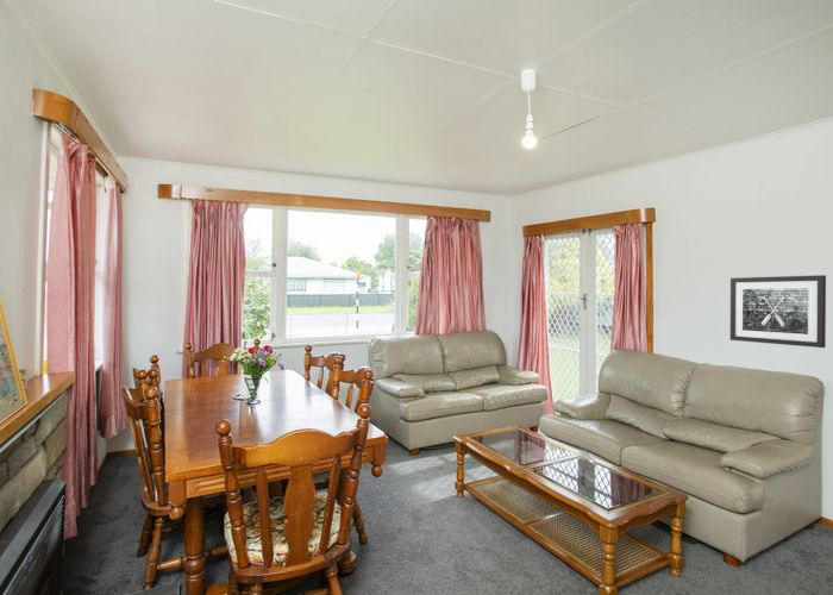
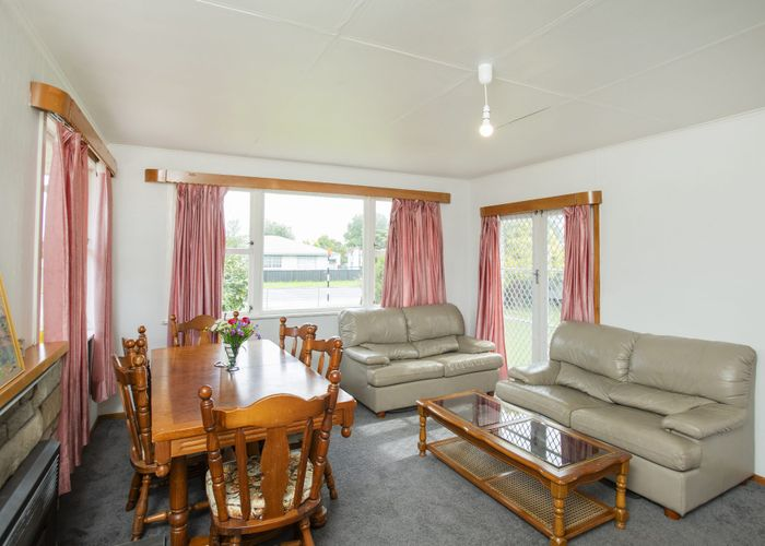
- wall art [729,274,827,349]
